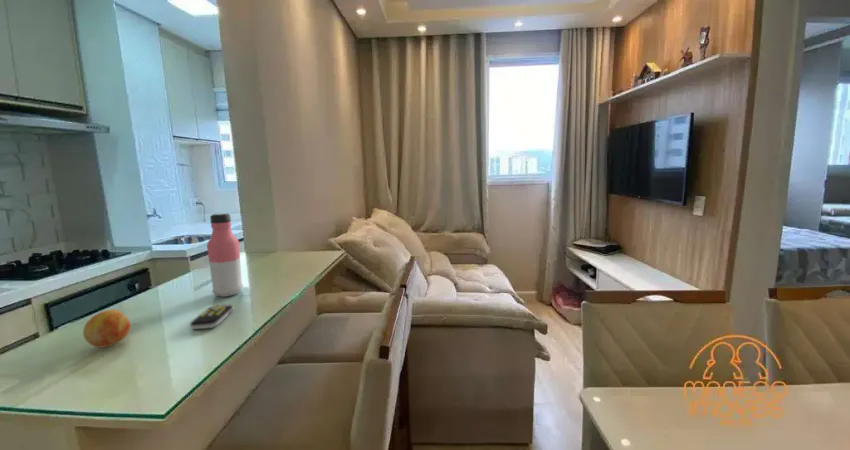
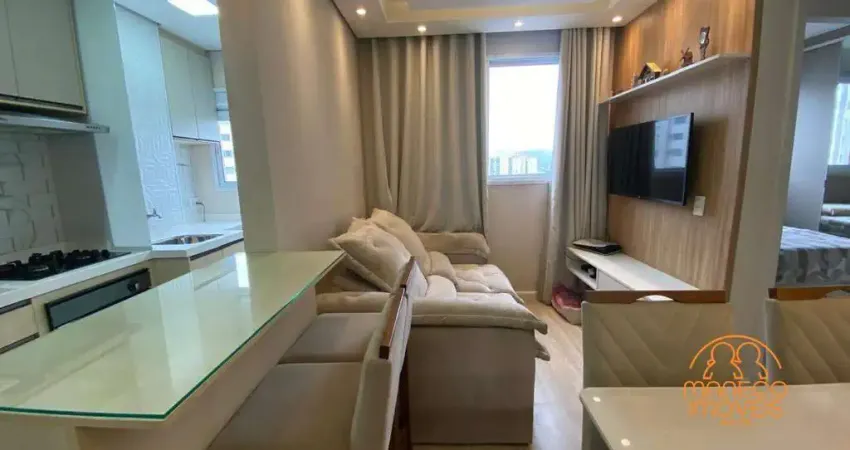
- fruit [82,308,132,348]
- water bottle [206,212,244,298]
- remote control [189,303,234,330]
